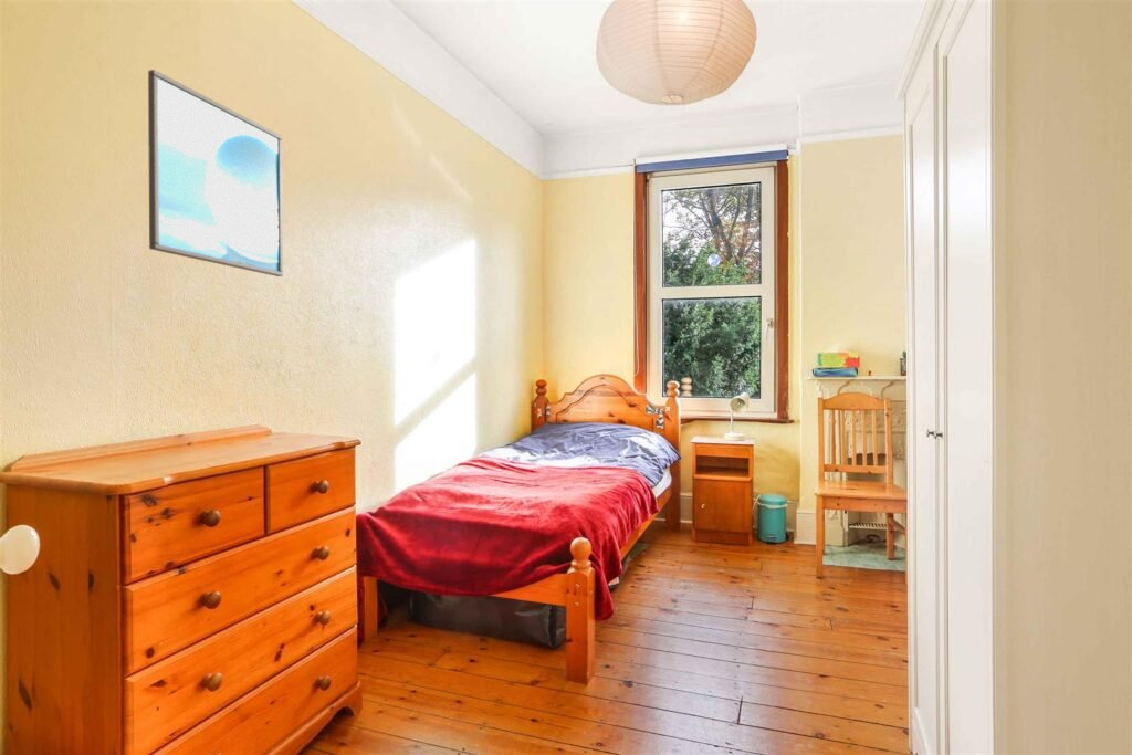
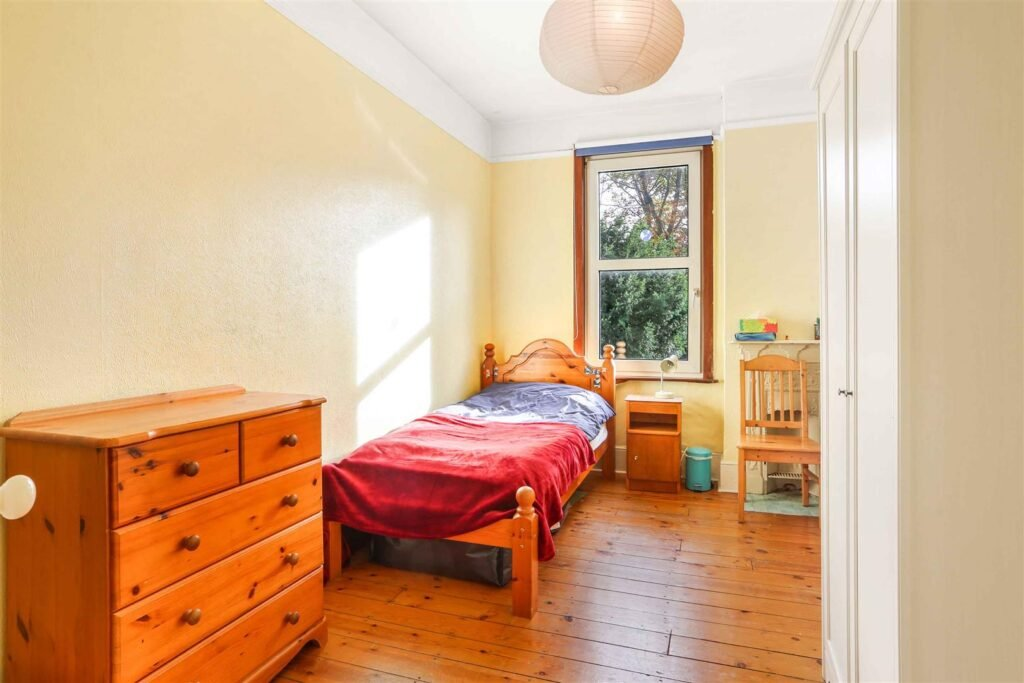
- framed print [147,69,284,277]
